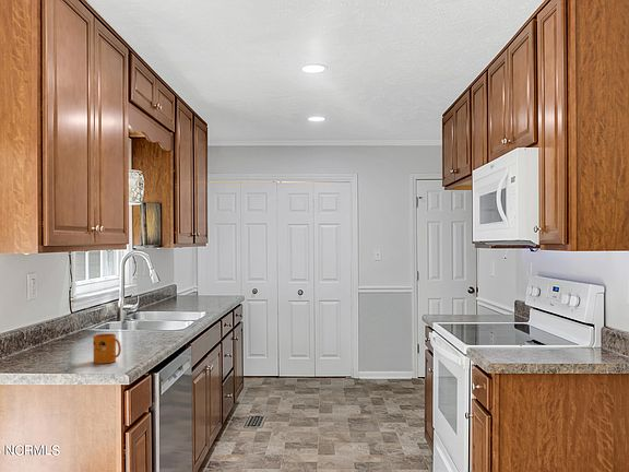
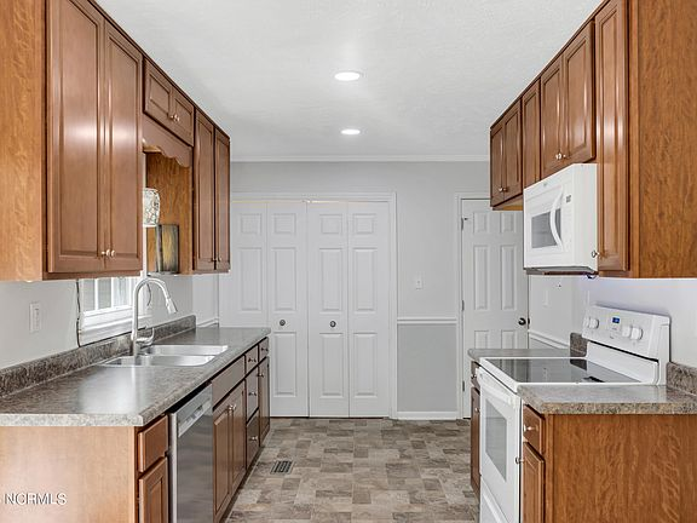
- mug [92,332,122,365]
